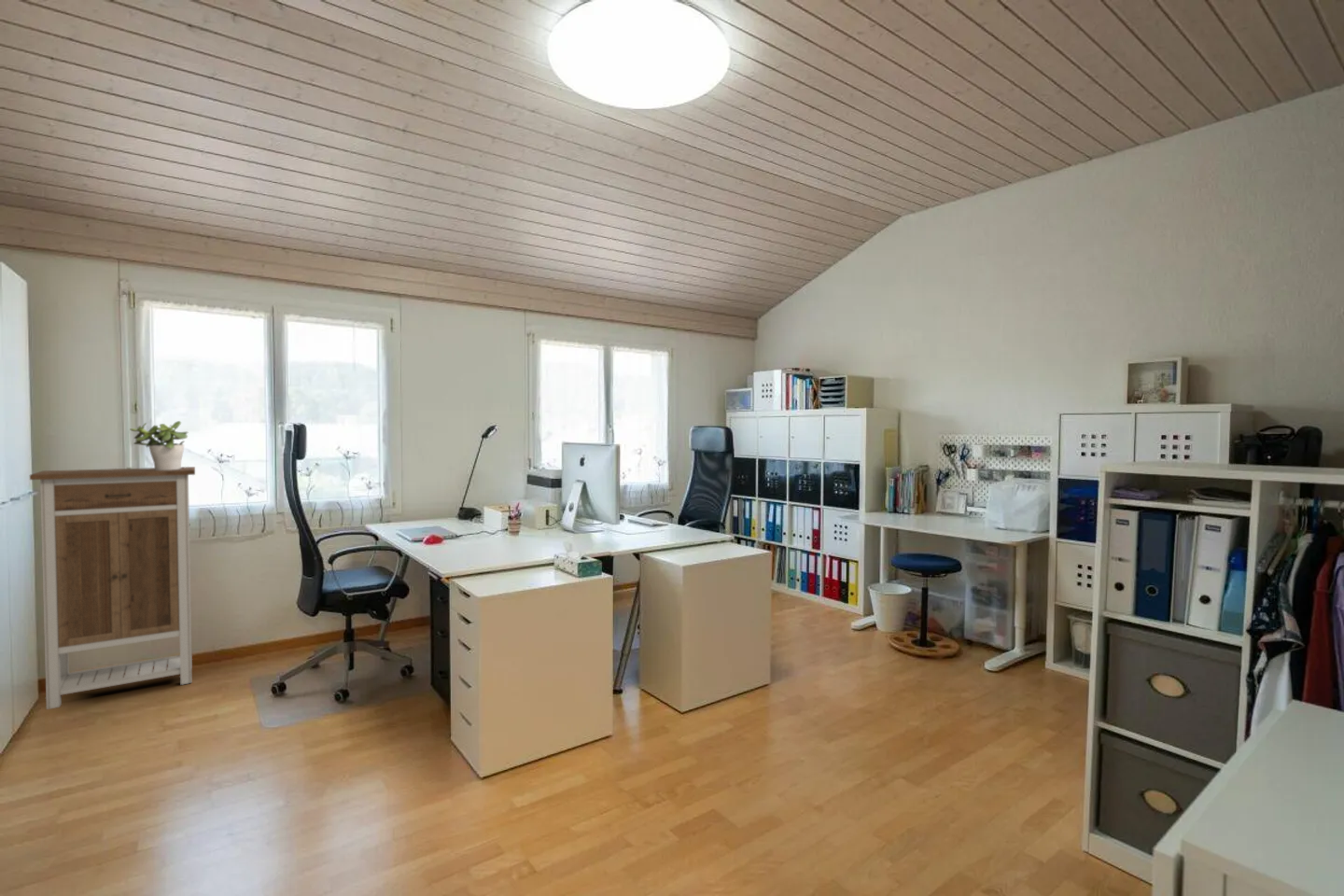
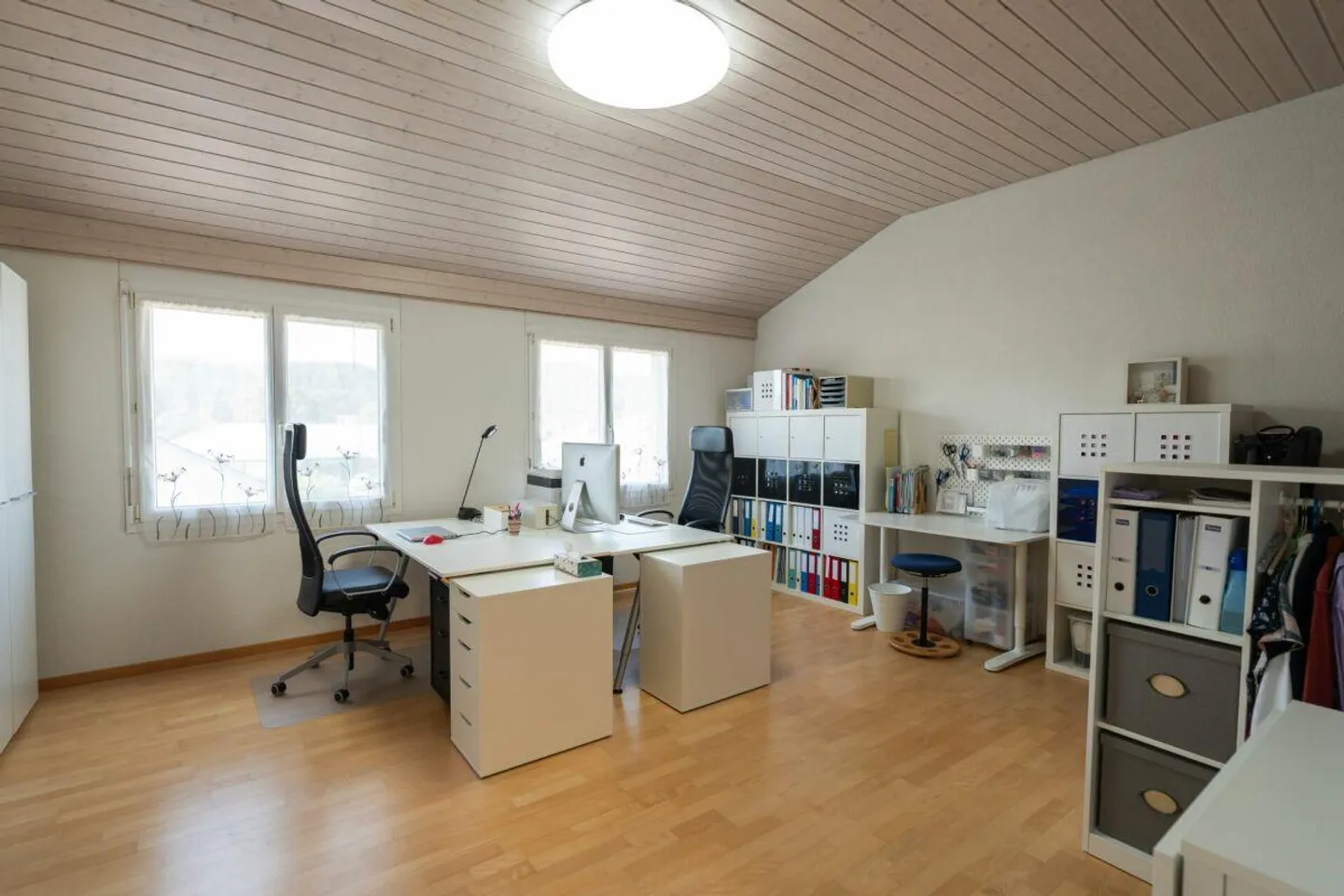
- potted plant [129,420,189,470]
- cabinet [29,466,196,710]
